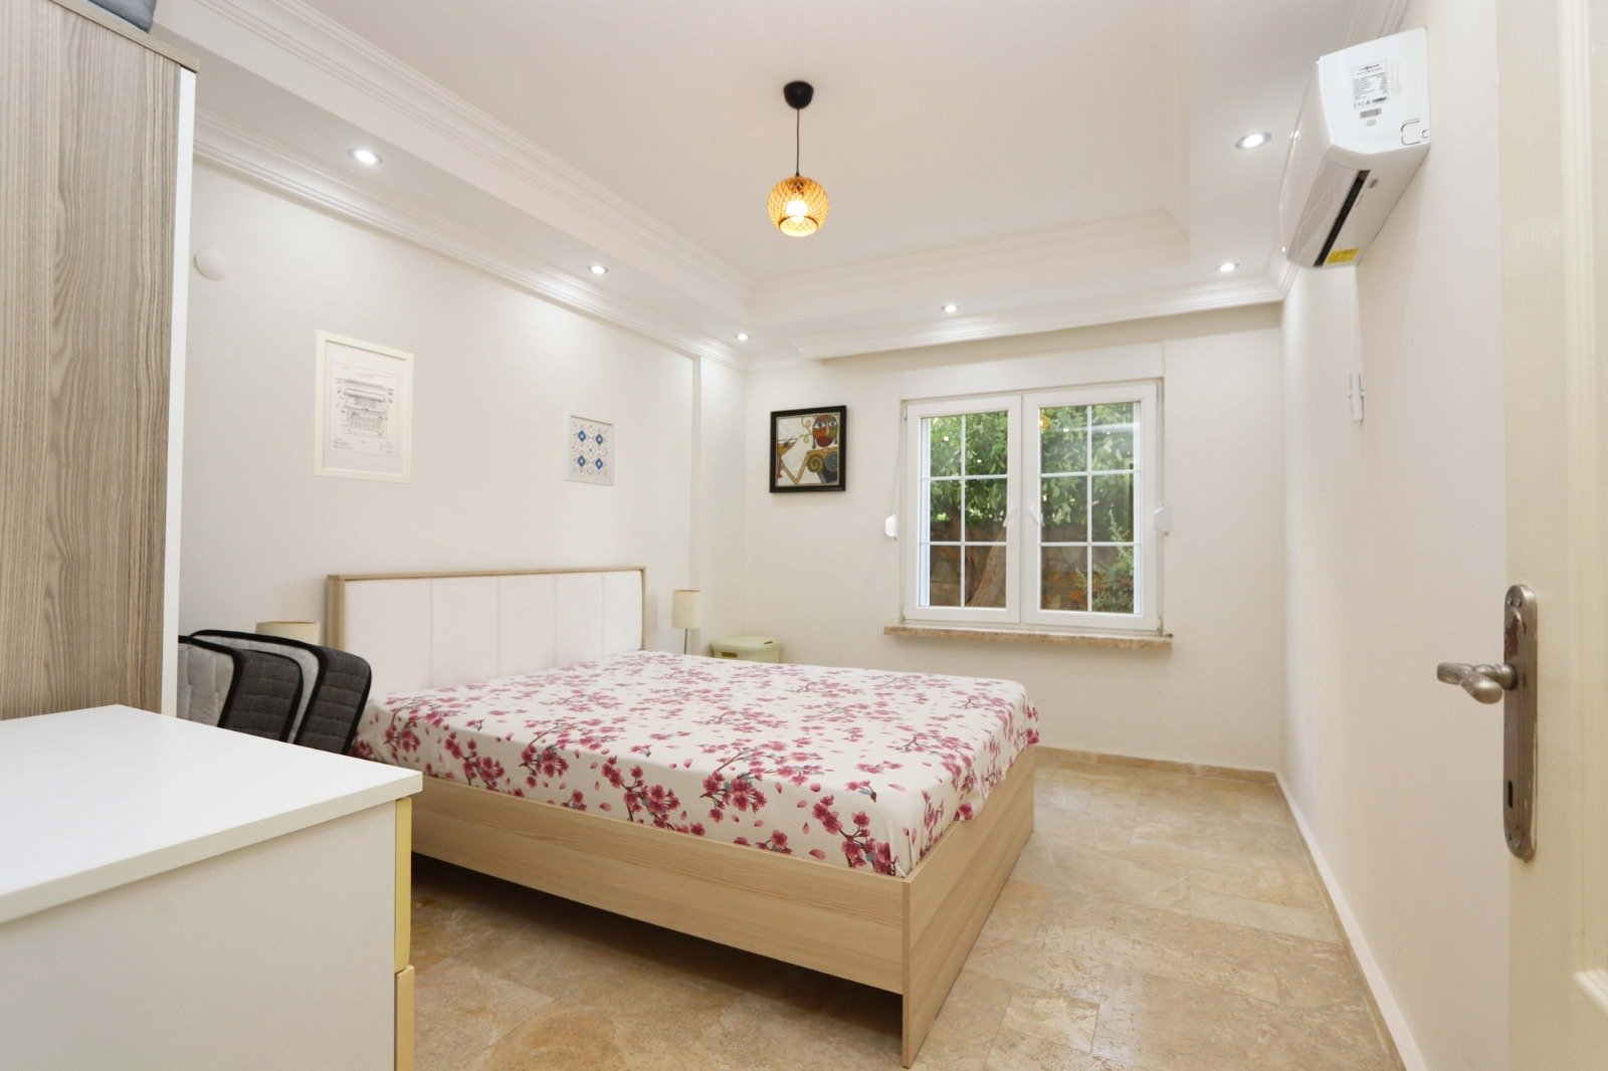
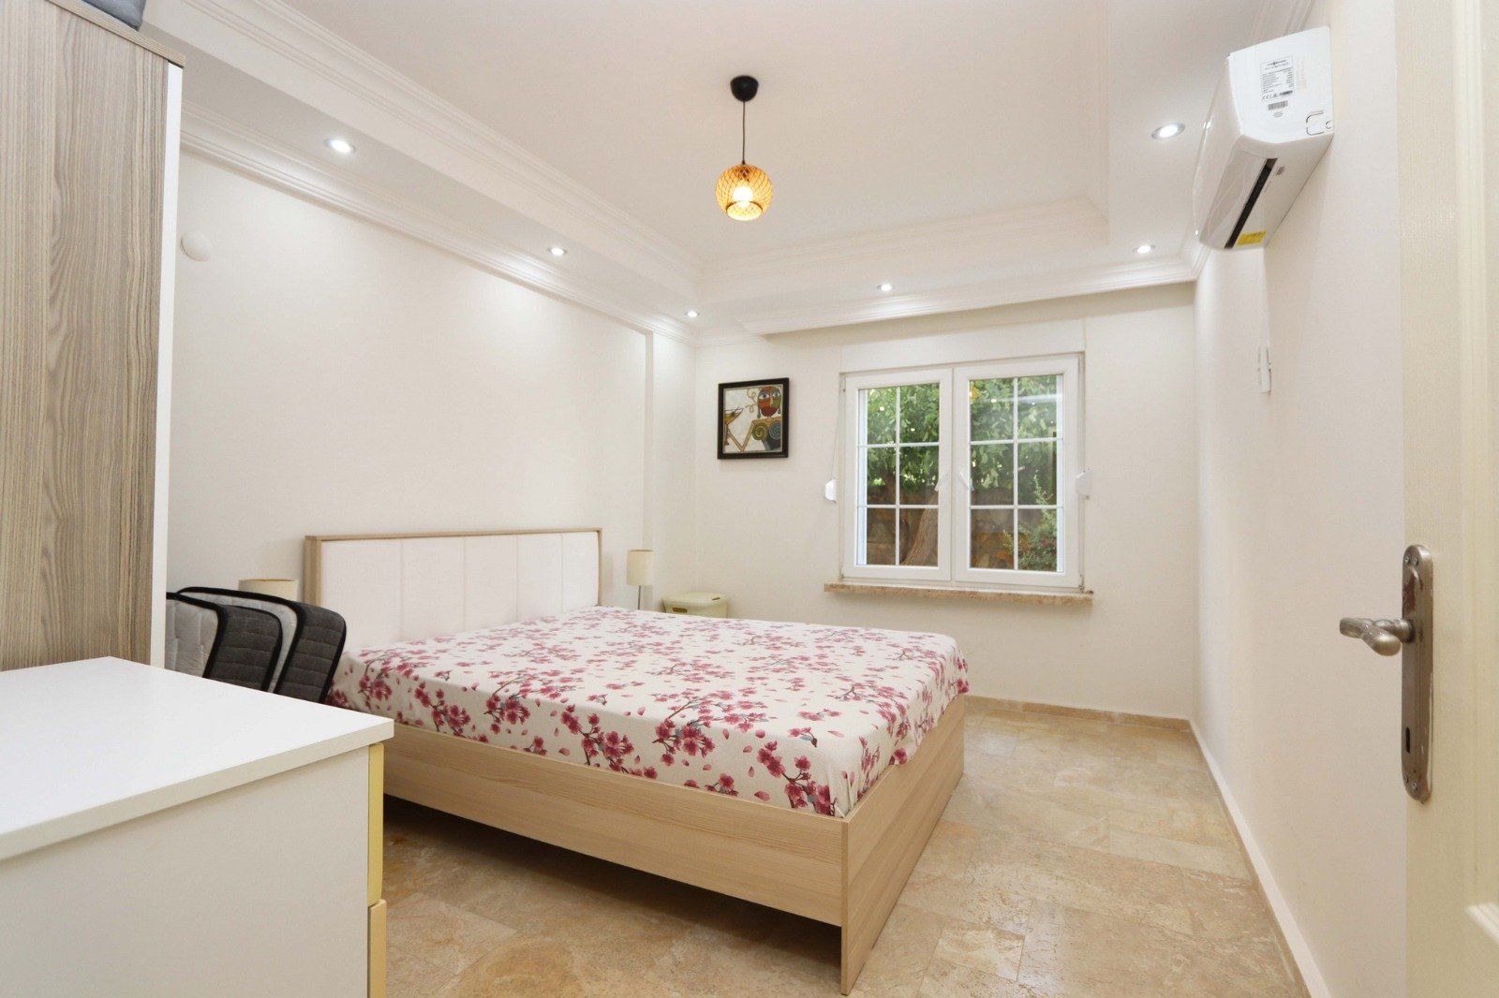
- wall art [311,329,414,485]
- wall art [562,409,616,488]
